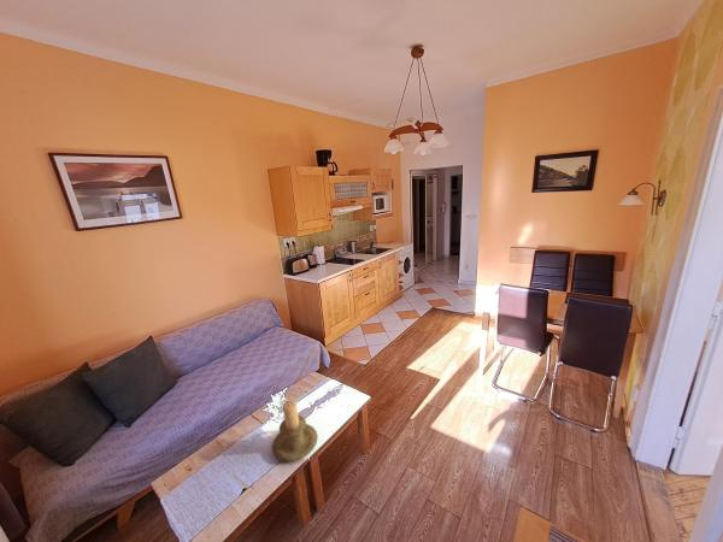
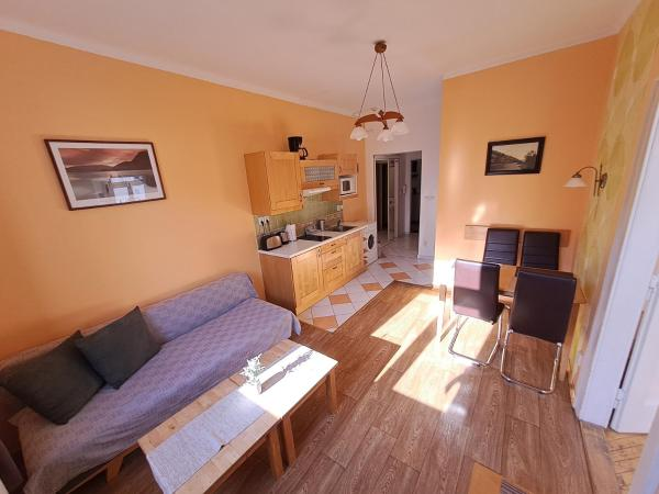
- candle holder [271,399,319,463]
